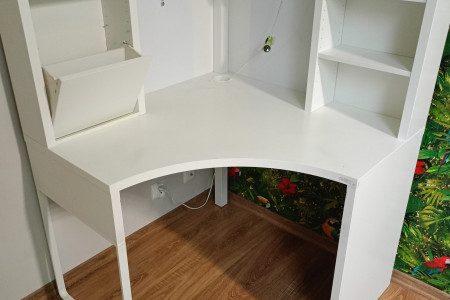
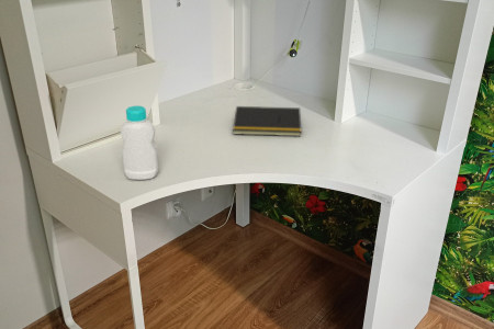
+ bottle [120,105,160,181]
+ notepad [232,105,302,137]
